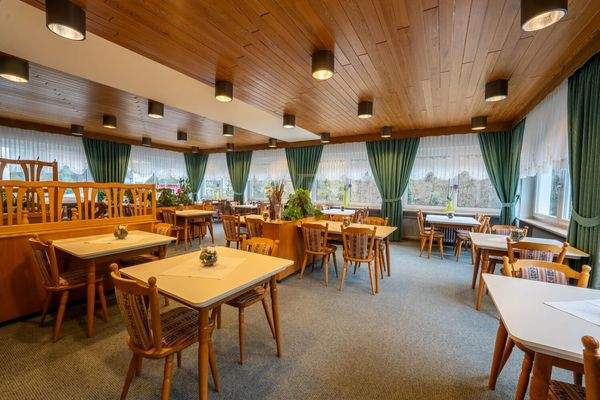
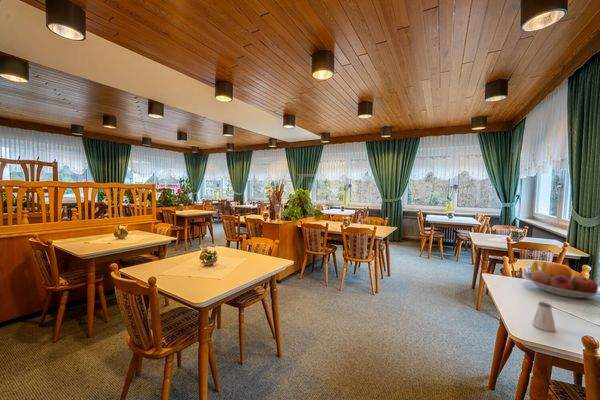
+ fruit bowl [521,261,600,299]
+ saltshaker [531,301,557,332]
